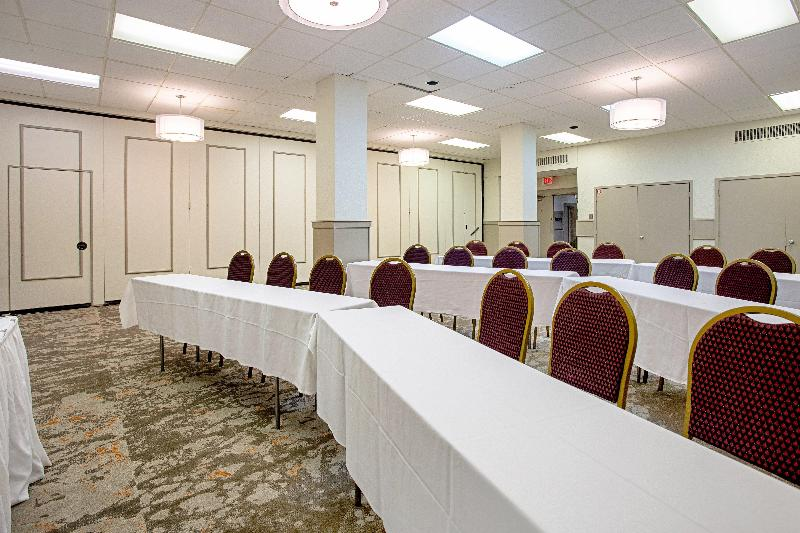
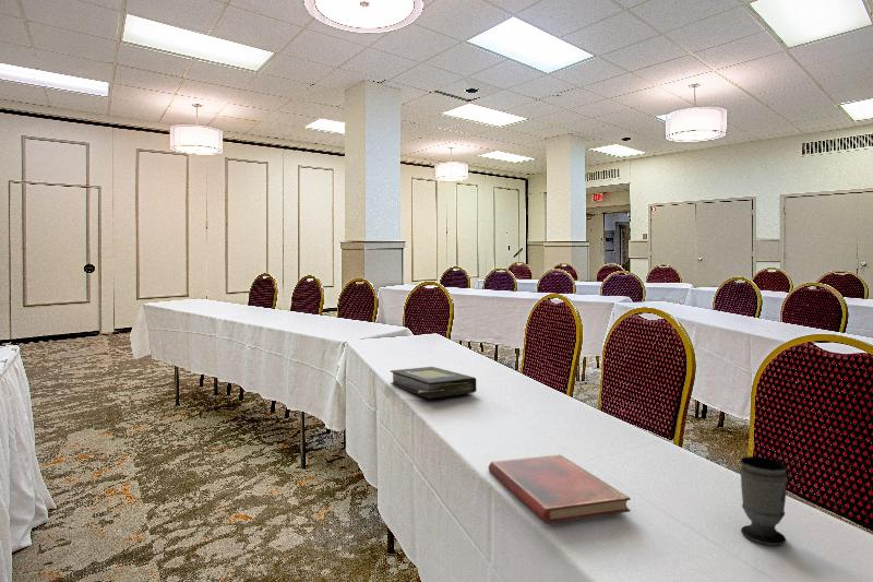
+ diary [488,454,632,525]
+ cup [739,455,789,546]
+ book [390,366,477,400]
